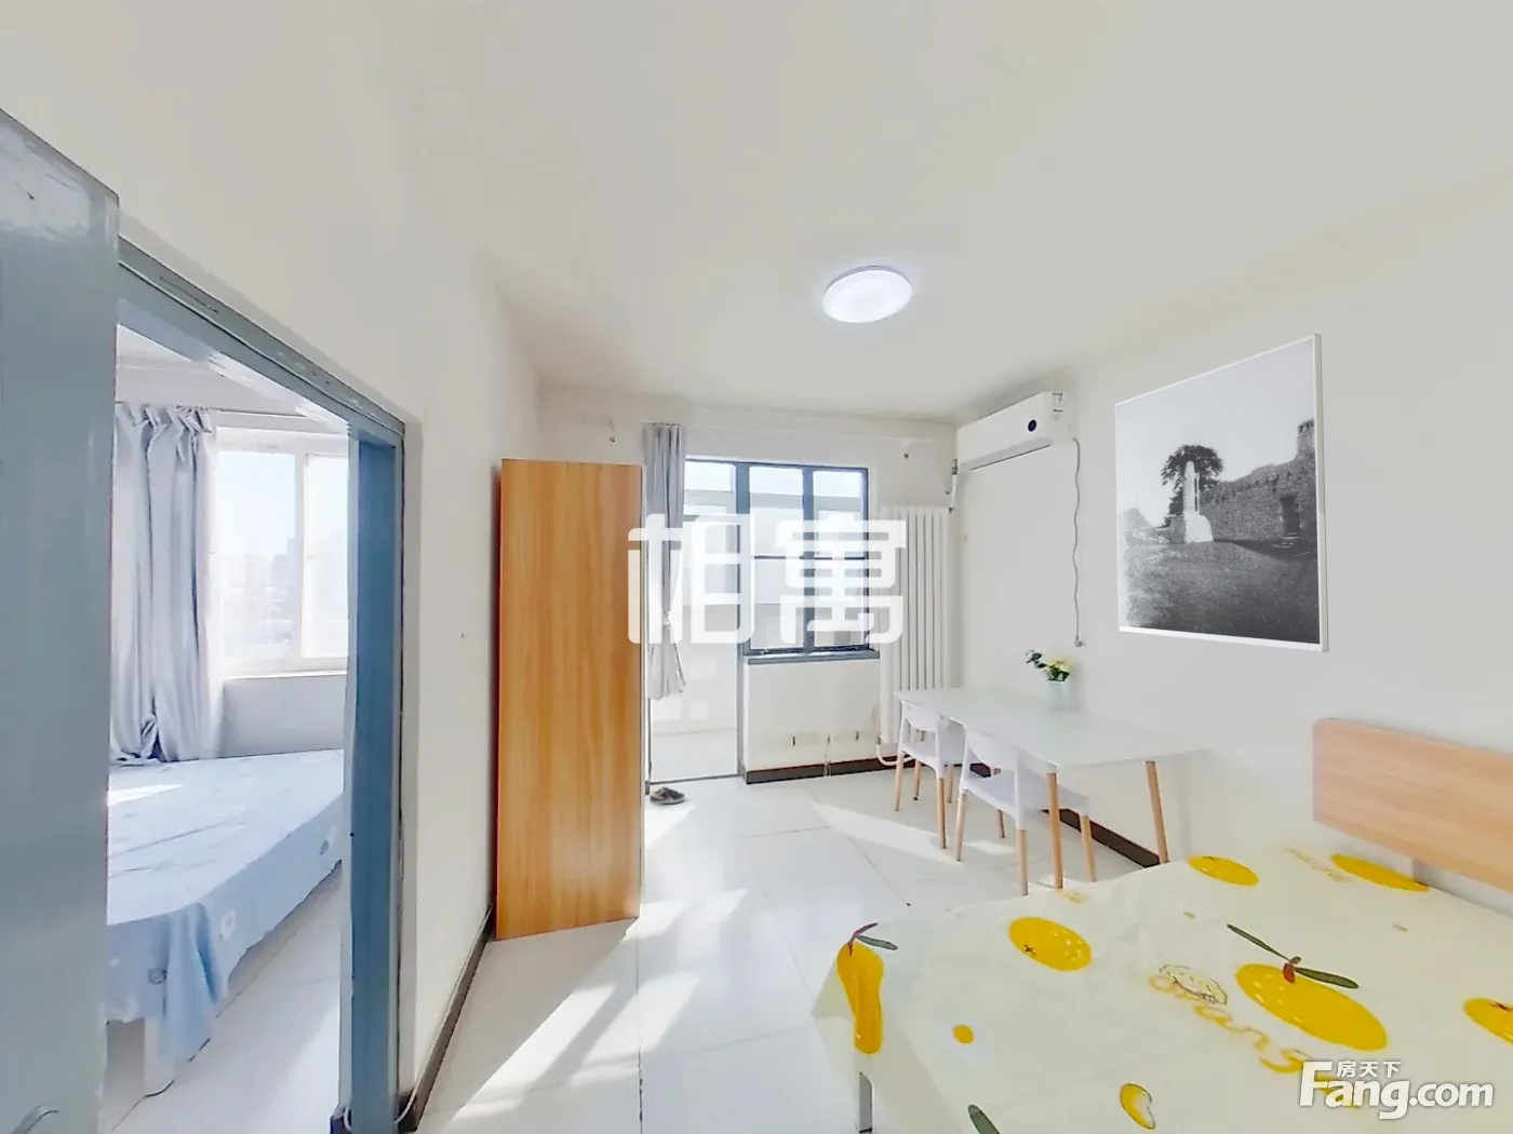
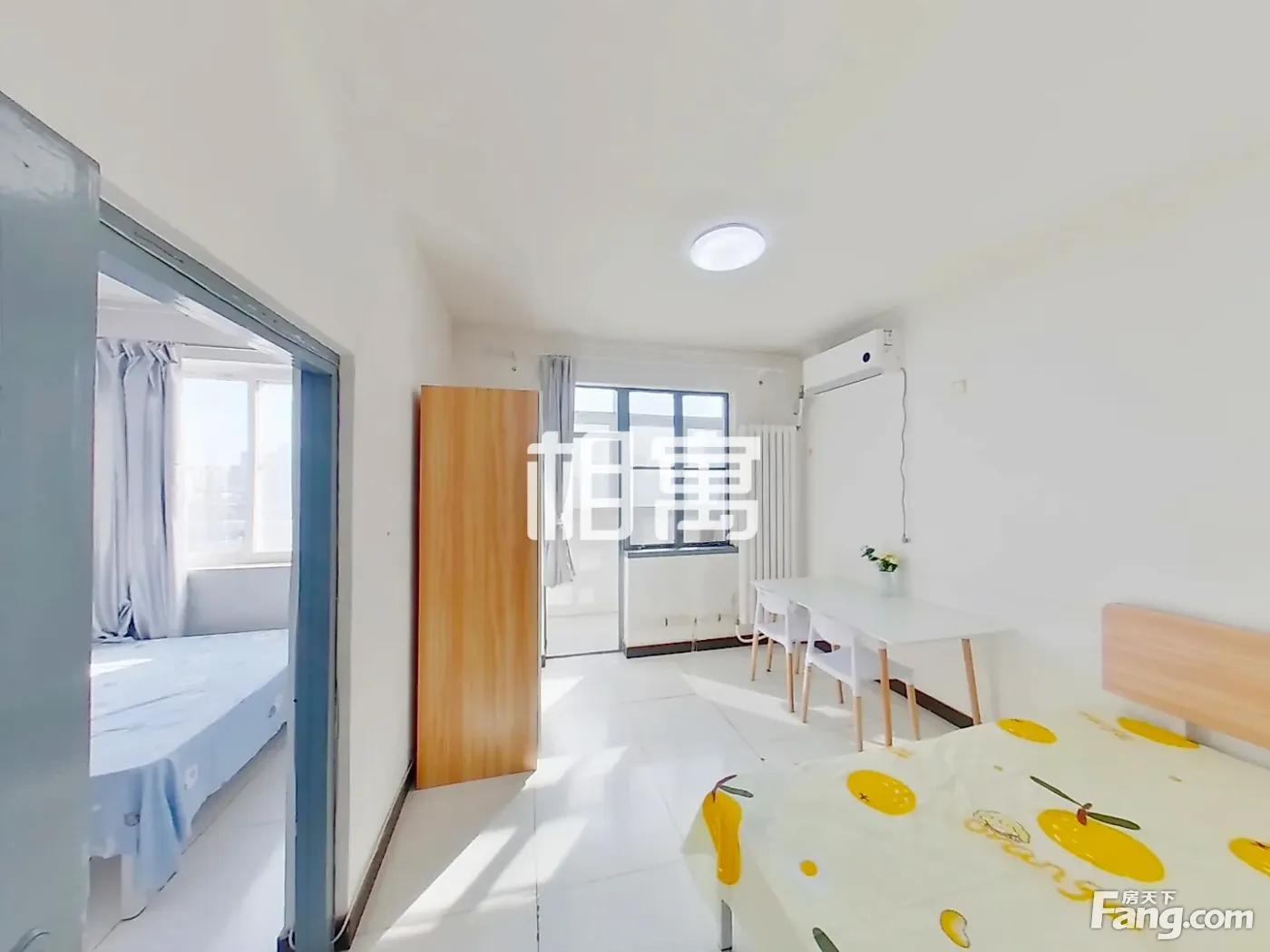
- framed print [1114,332,1330,654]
- sneaker [648,785,686,805]
